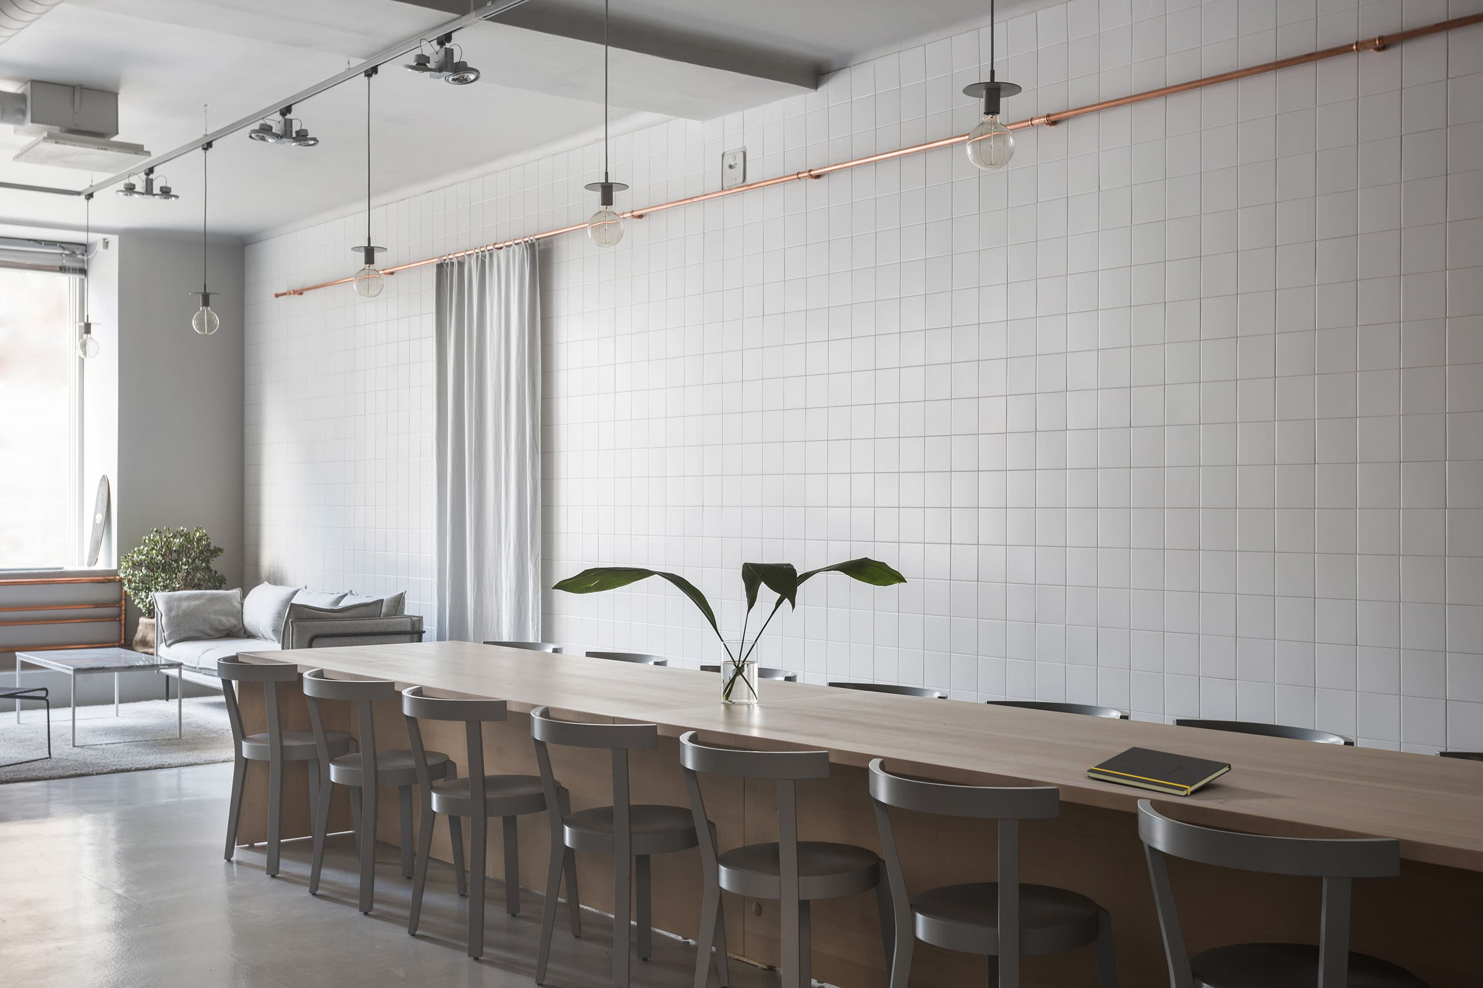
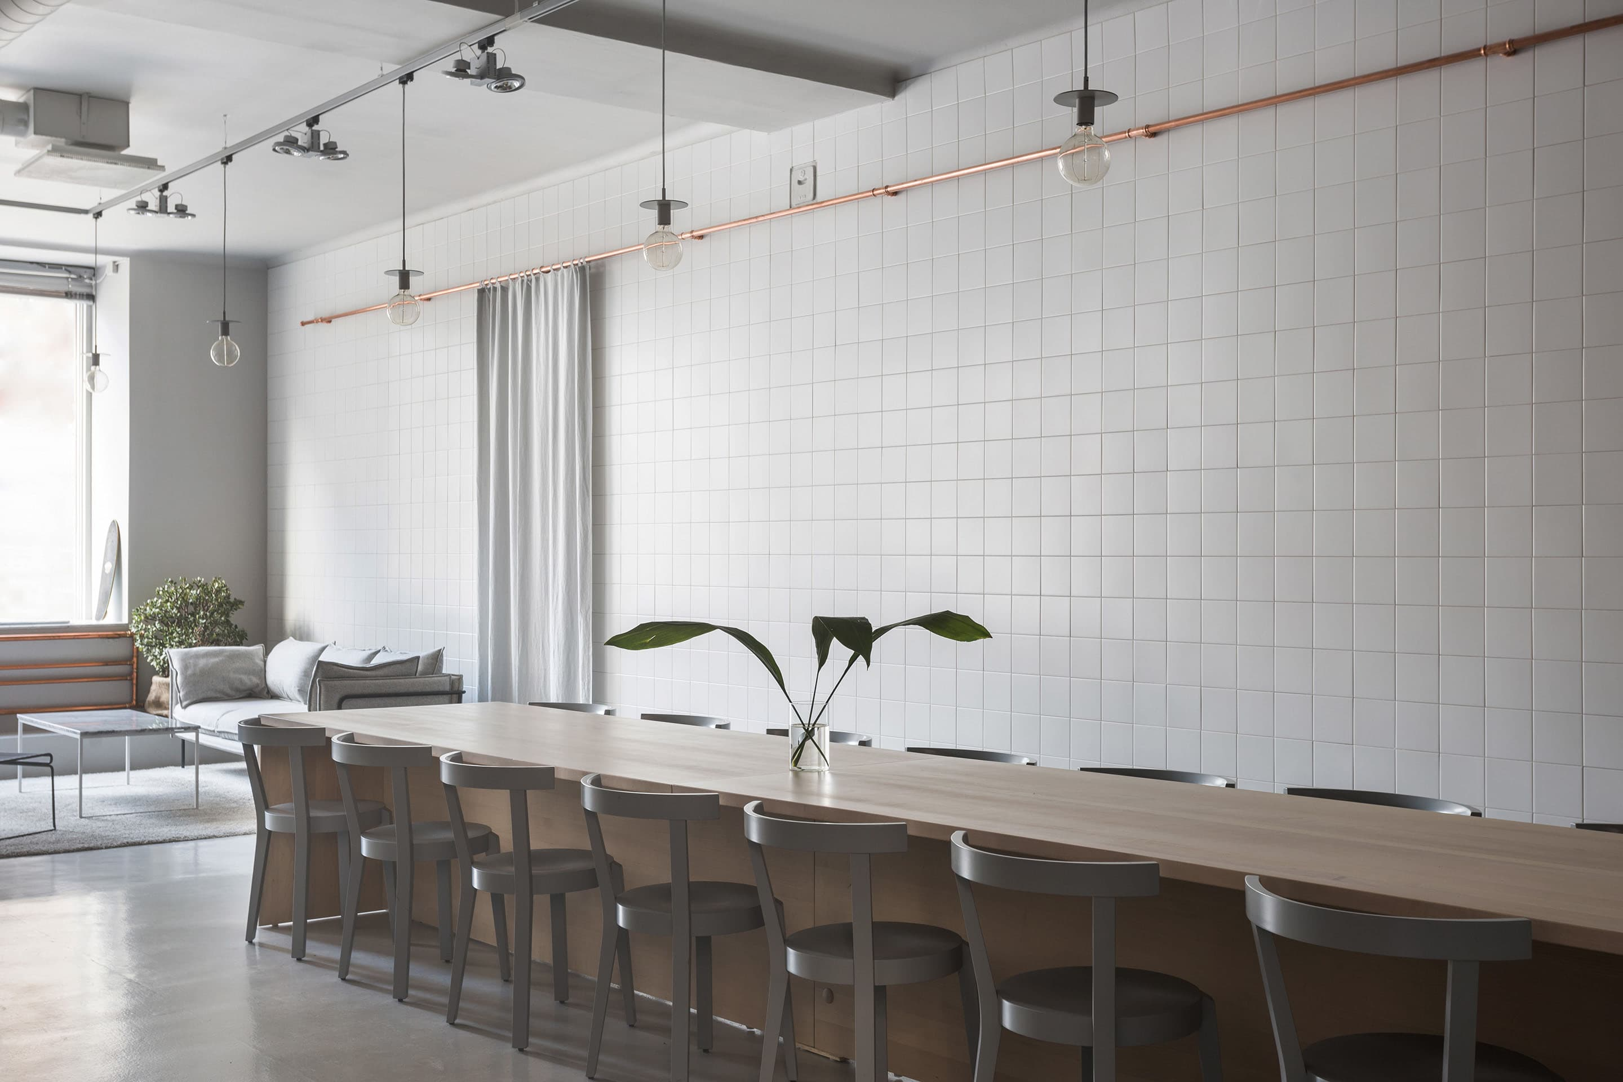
- notepad [1086,747,1231,797]
